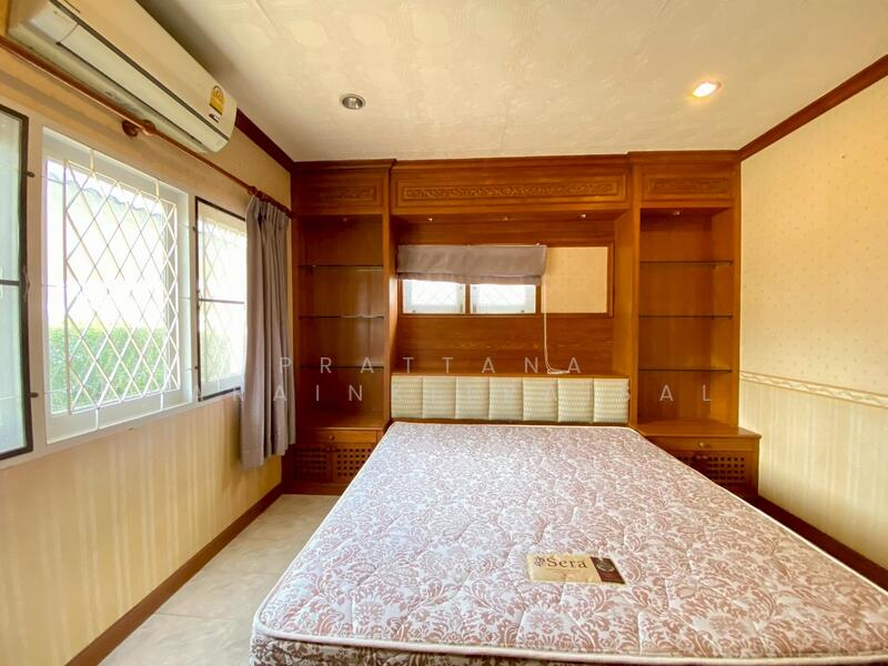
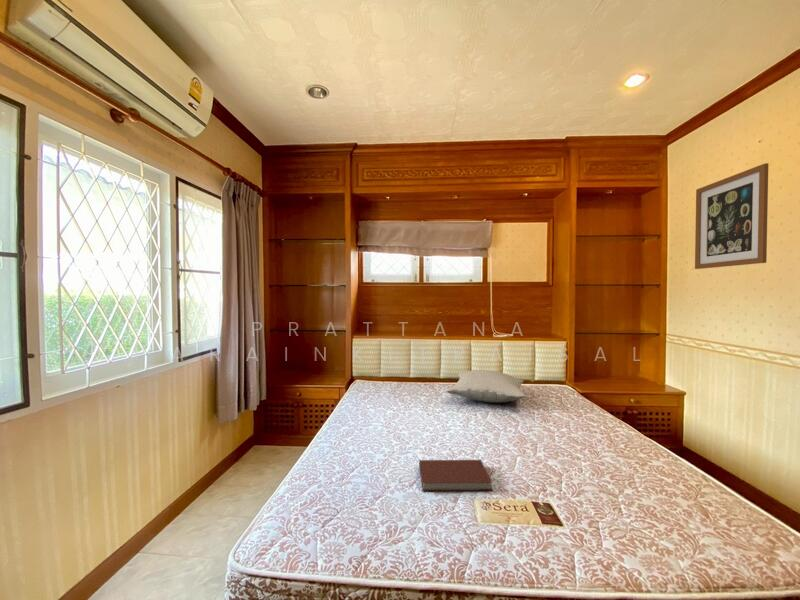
+ pillow [446,369,527,403]
+ book [418,459,494,492]
+ wall art [694,162,769,270]
